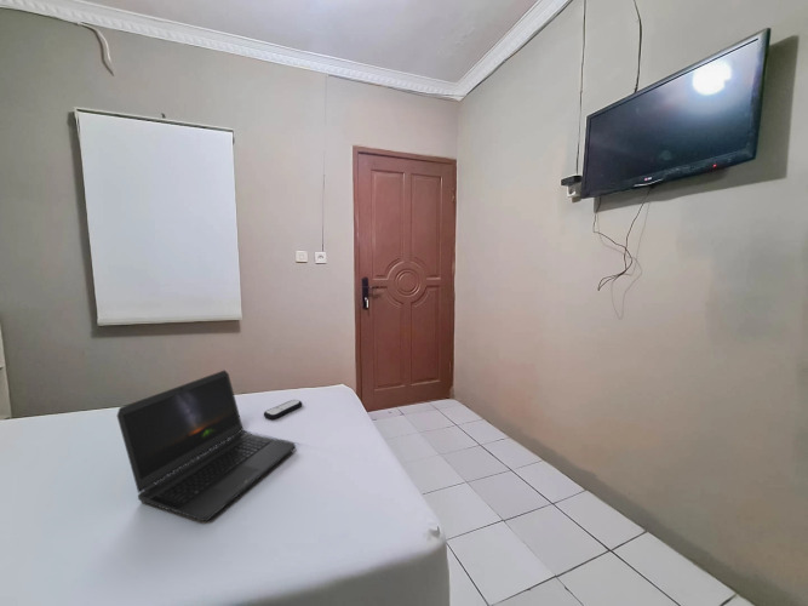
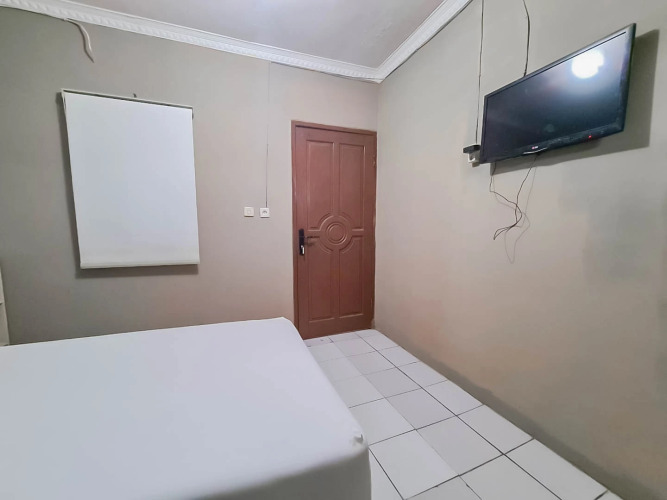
- remote control [263,399,303,421]
- laptop computer [116,368,297,522]
